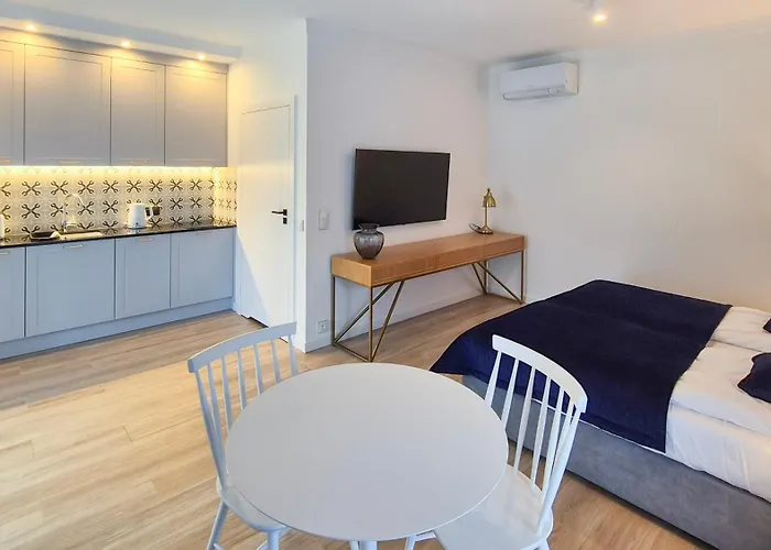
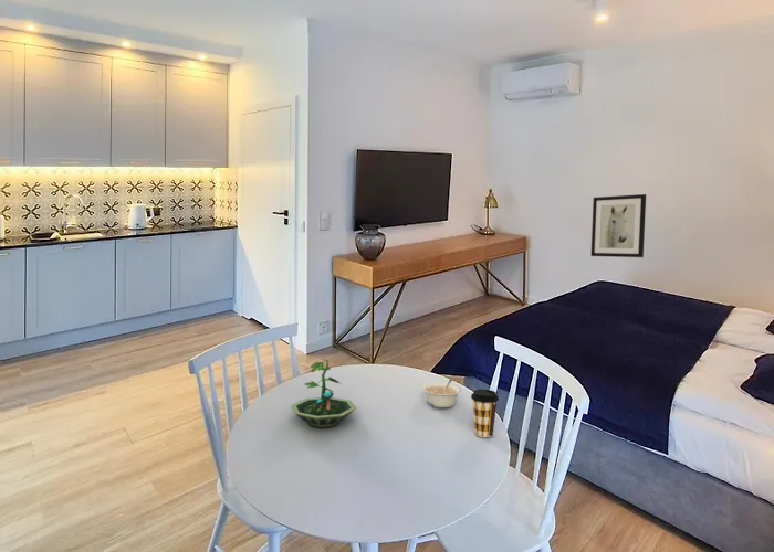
+ legume [421,378,462,408]
+ wall art [589,193,647,258]
+ terrarium [290,357,357,428]
+ coffee cup [470,389,500,438]
